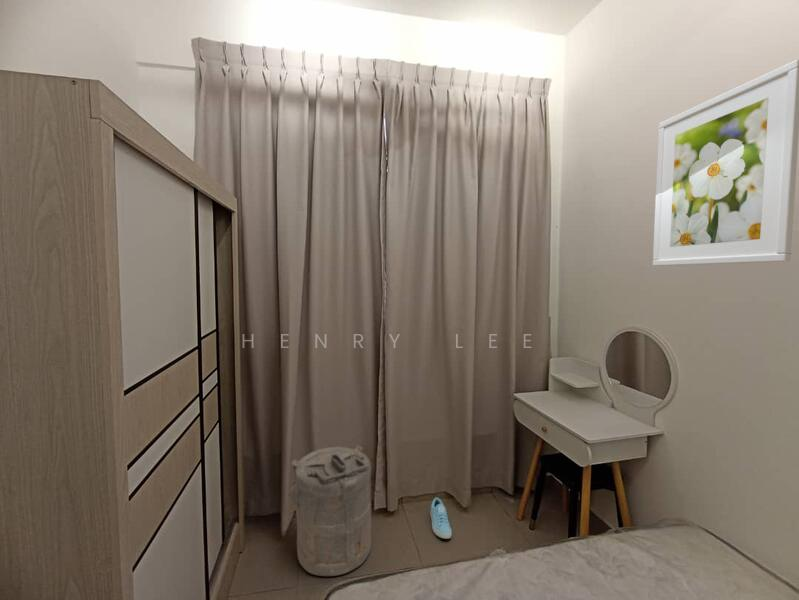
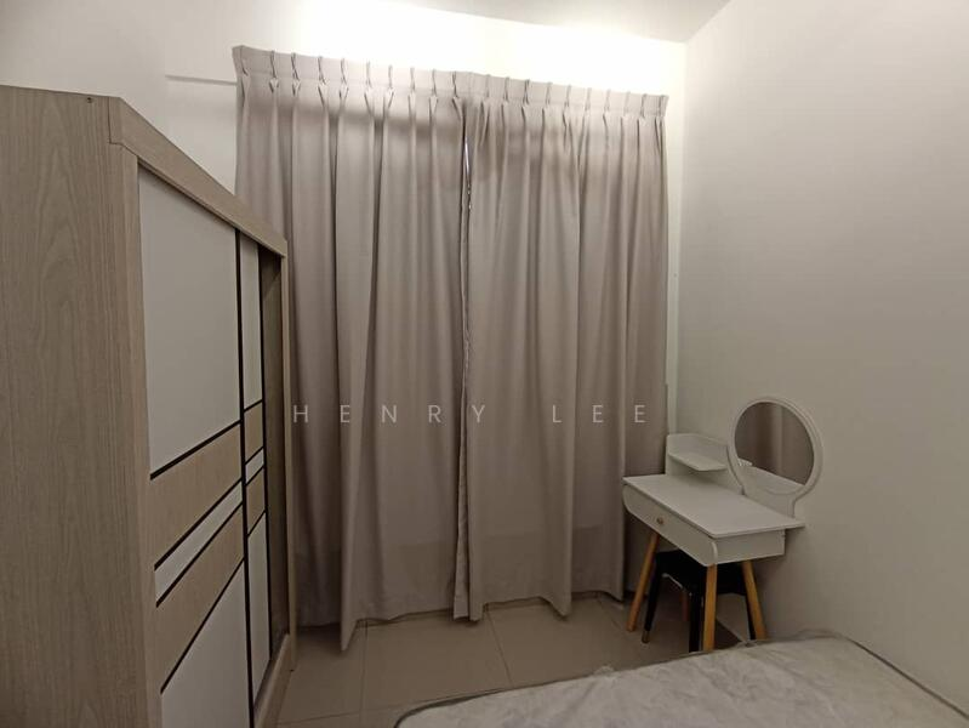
- sneaker [429,497,453,540]
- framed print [652,59,799,267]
- laundry hamper [287,444,373,577]
